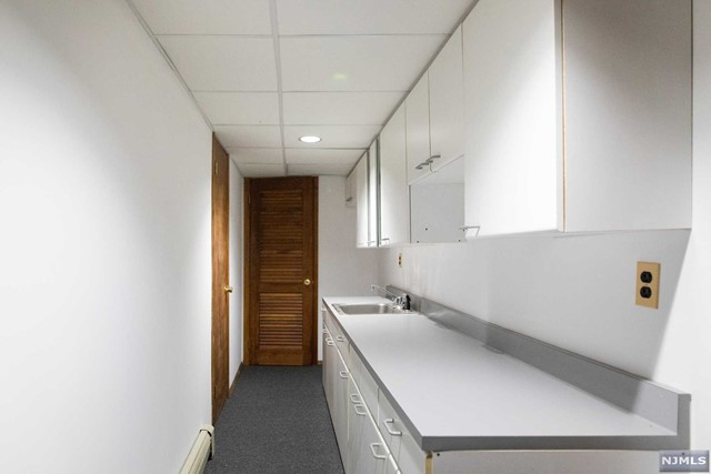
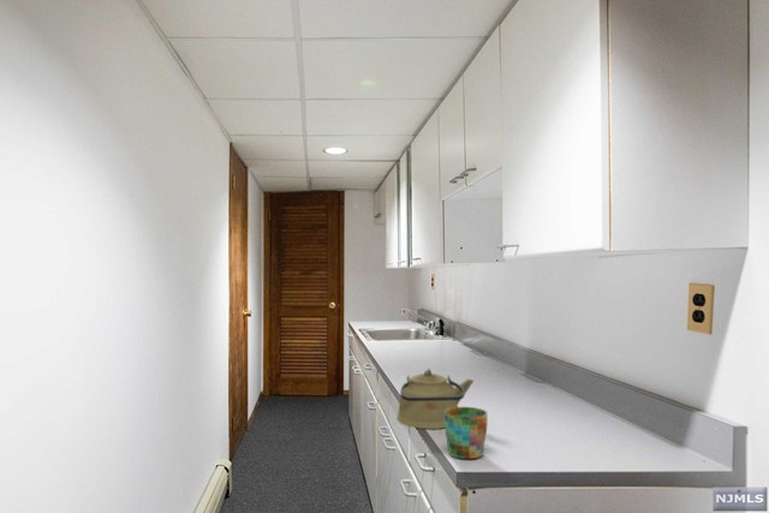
+ mug [443,406,488,460]
+ kettle [395,368,475,430]
